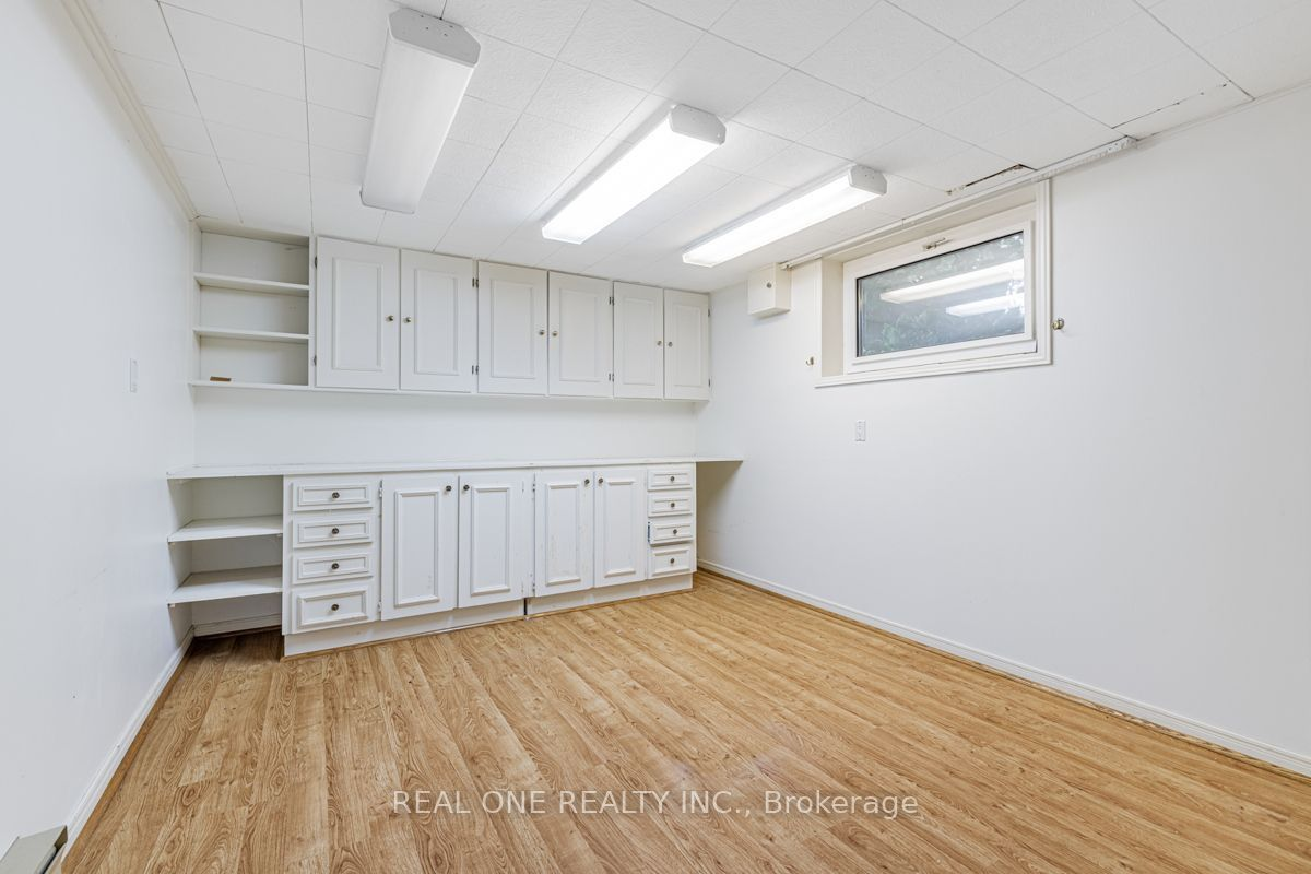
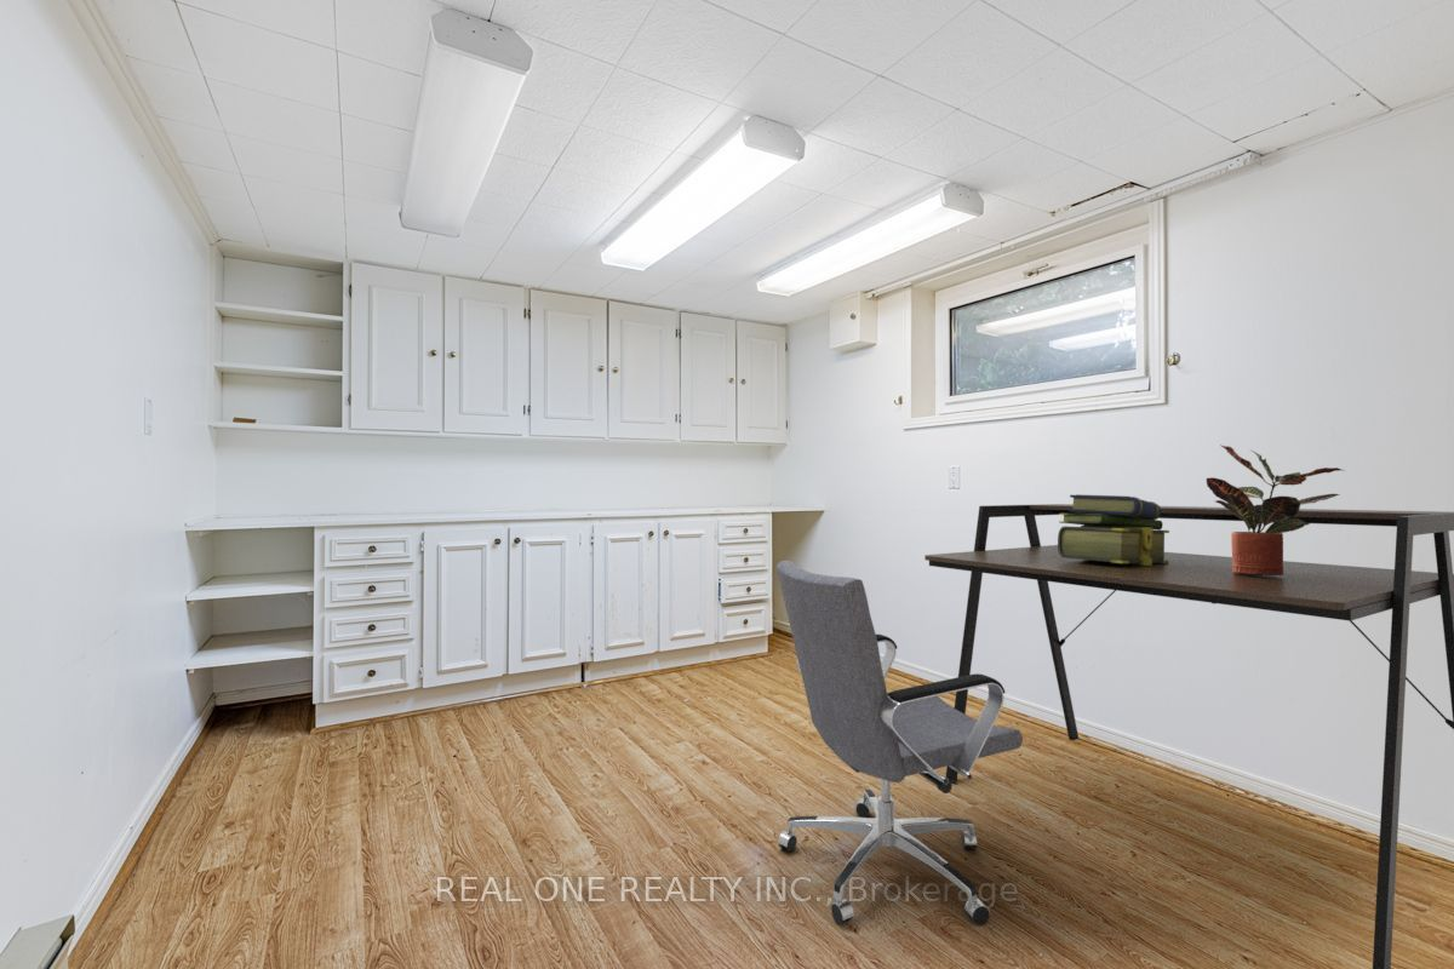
+ stack of books [1057,493,1170,566]
+ office chair [775,560,1024,927]
+ potted plant [1204,443,1346,577]
+ desk [923,503,1454,969]
